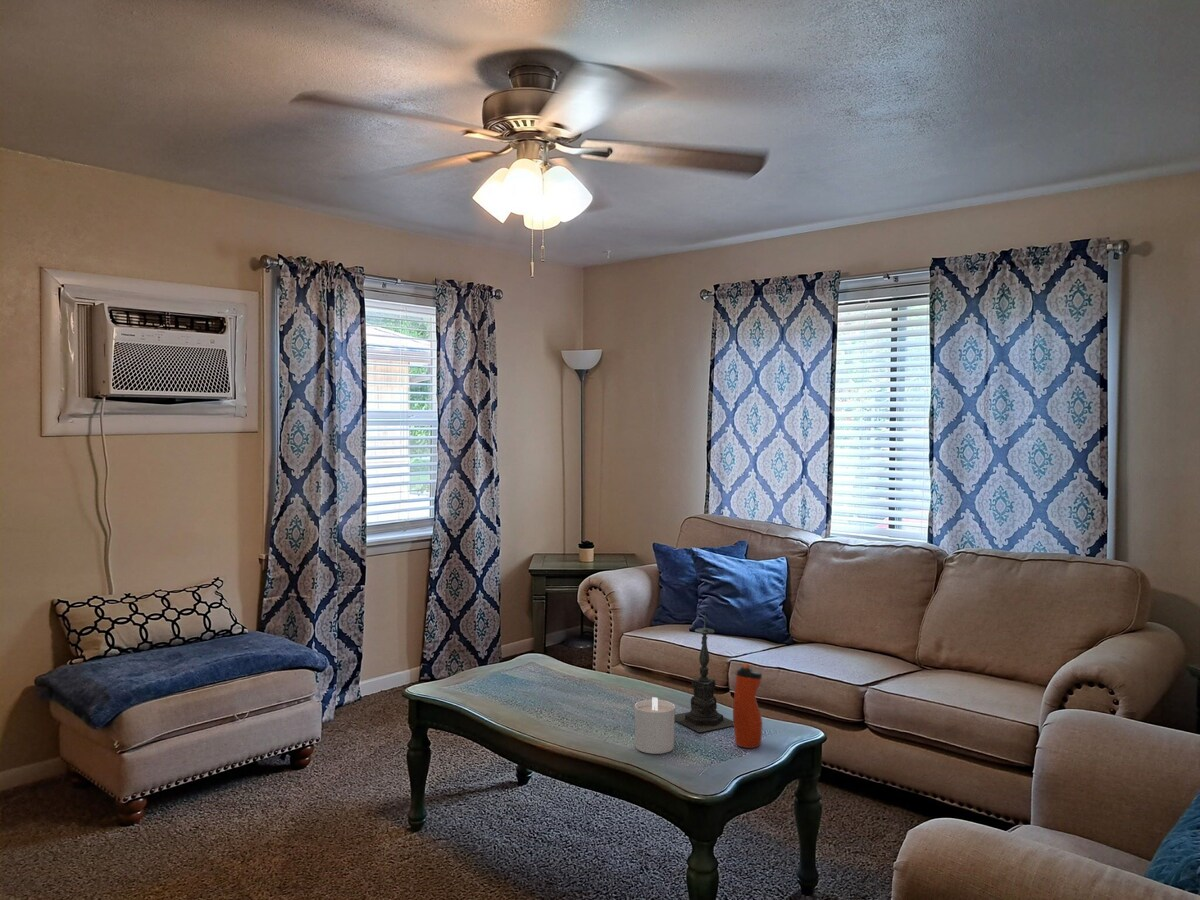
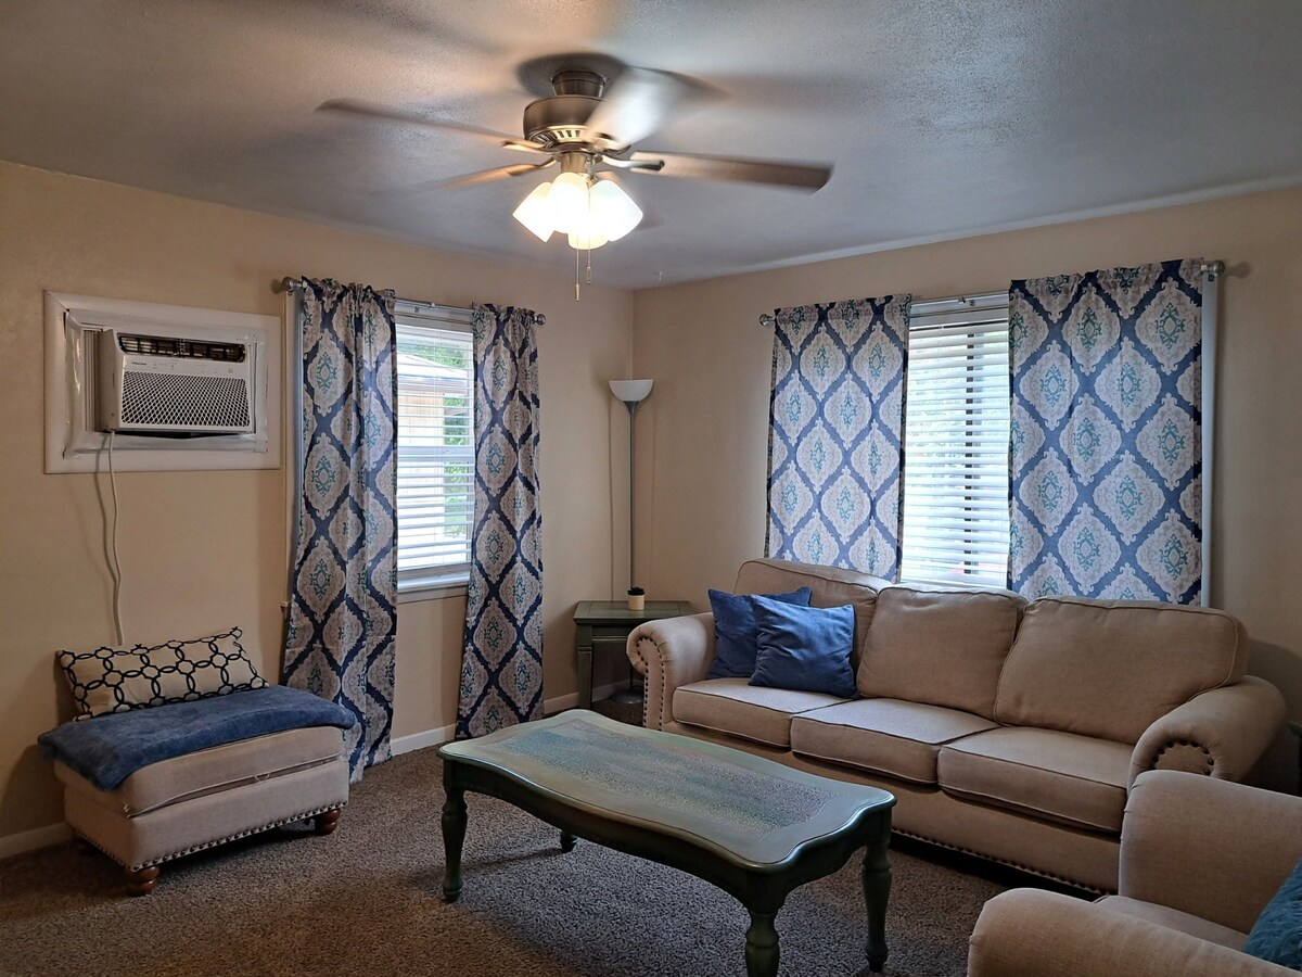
- candle [634,696,676,755]
- candle holder [675,614,734,733]
- water bottle [732,662,763,749]
